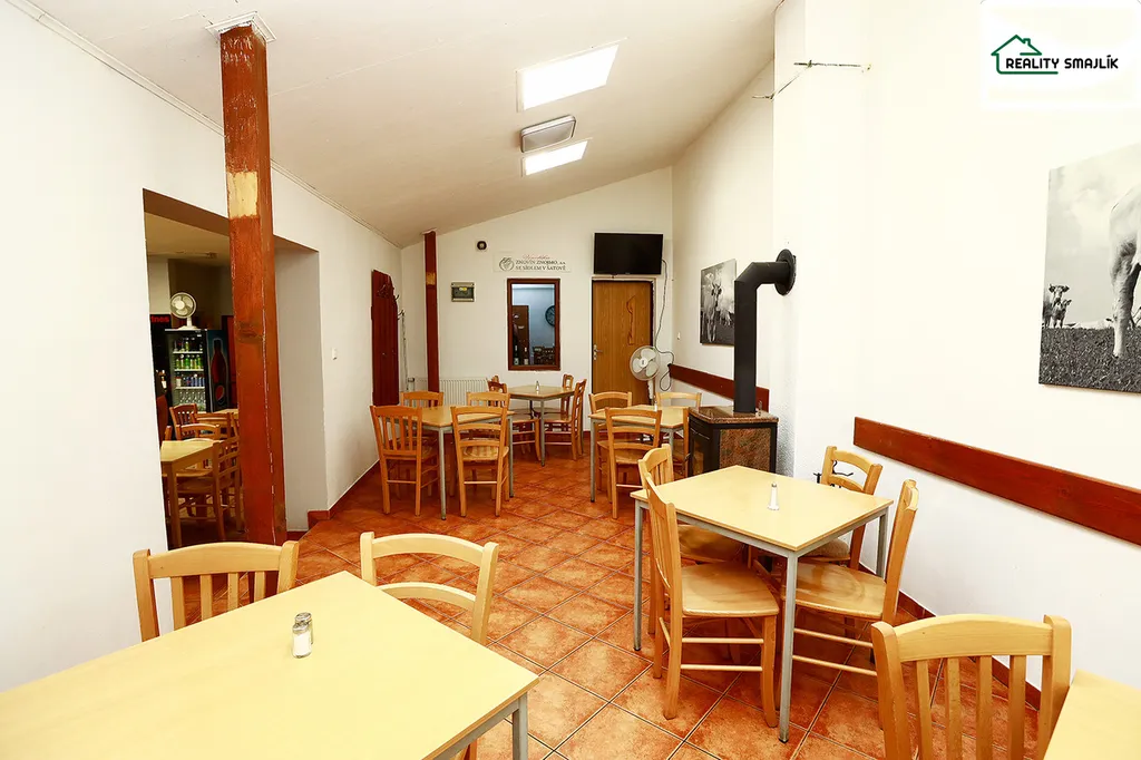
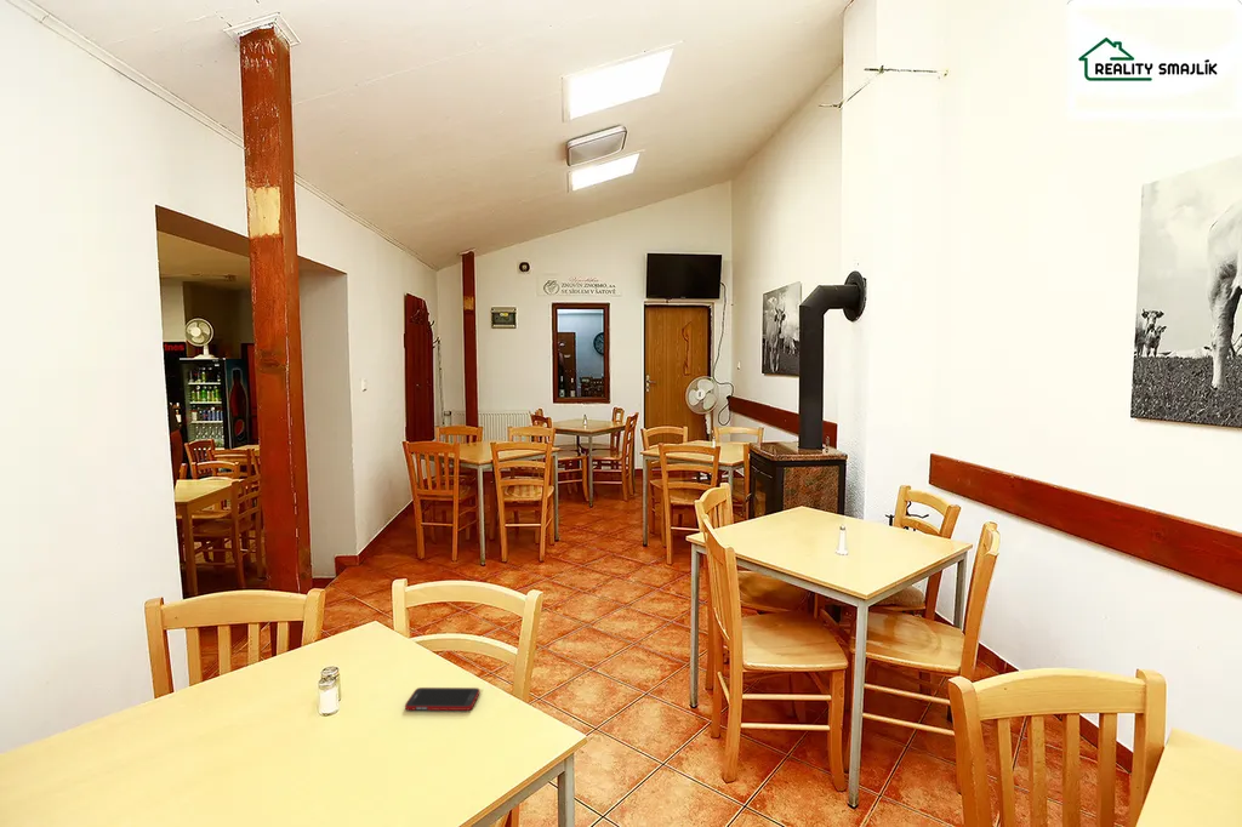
+ cell phone [404,686,482,712]
